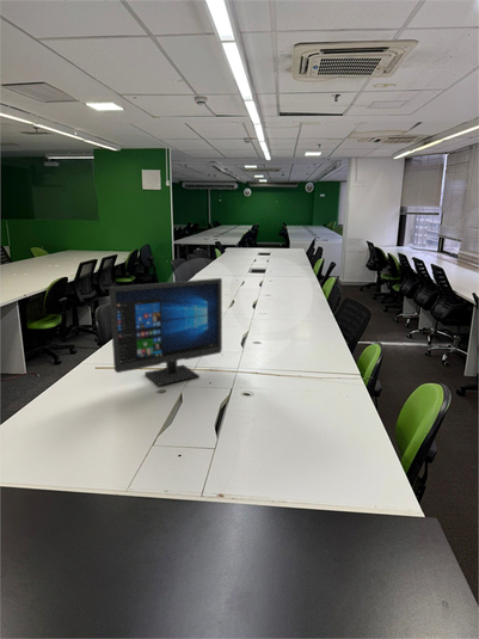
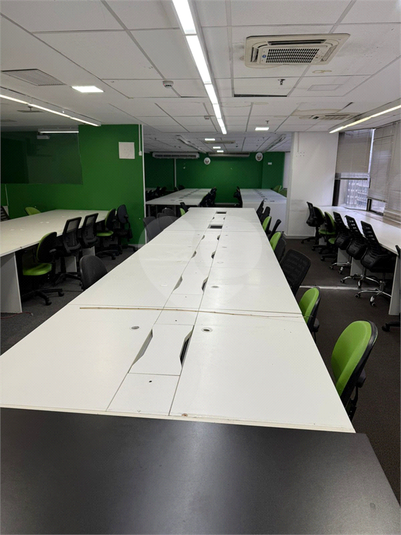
- computer monitor [108,277,223,387]
